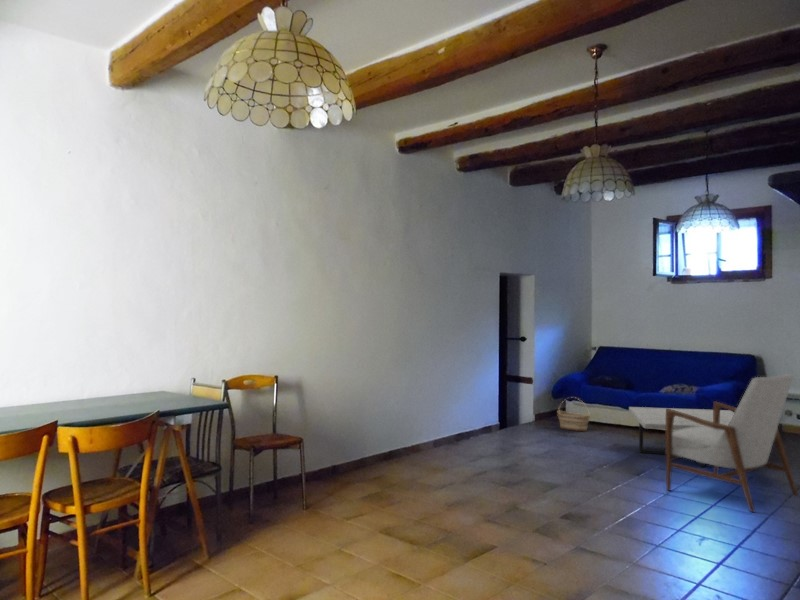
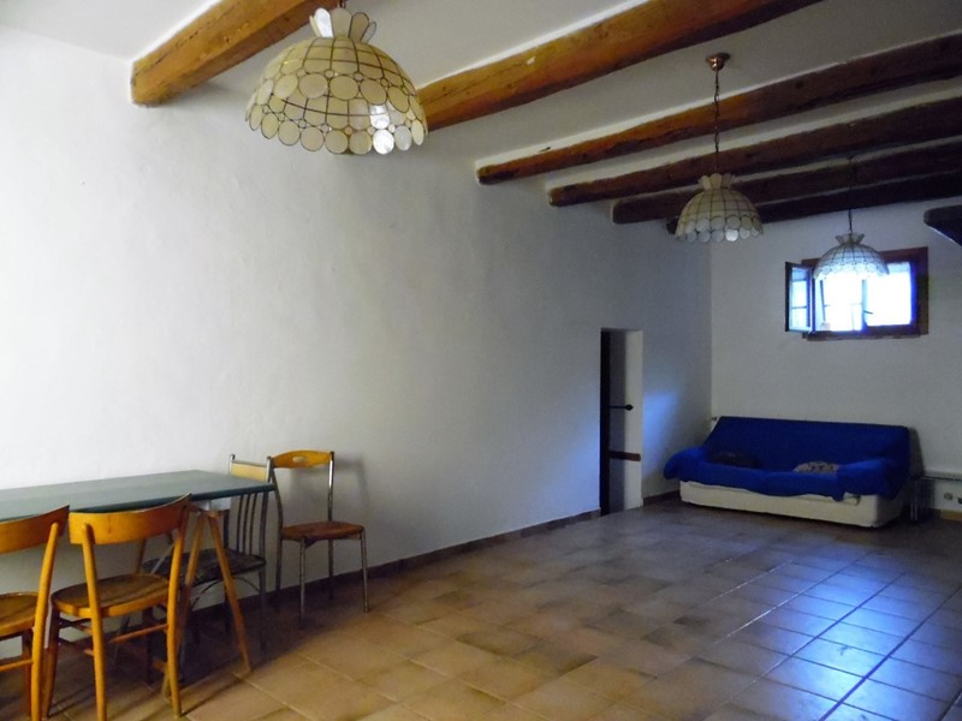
- coffee table [628,406,735,468]
- basket [557,396,591,432]
- armchair [665,373,799,513]
